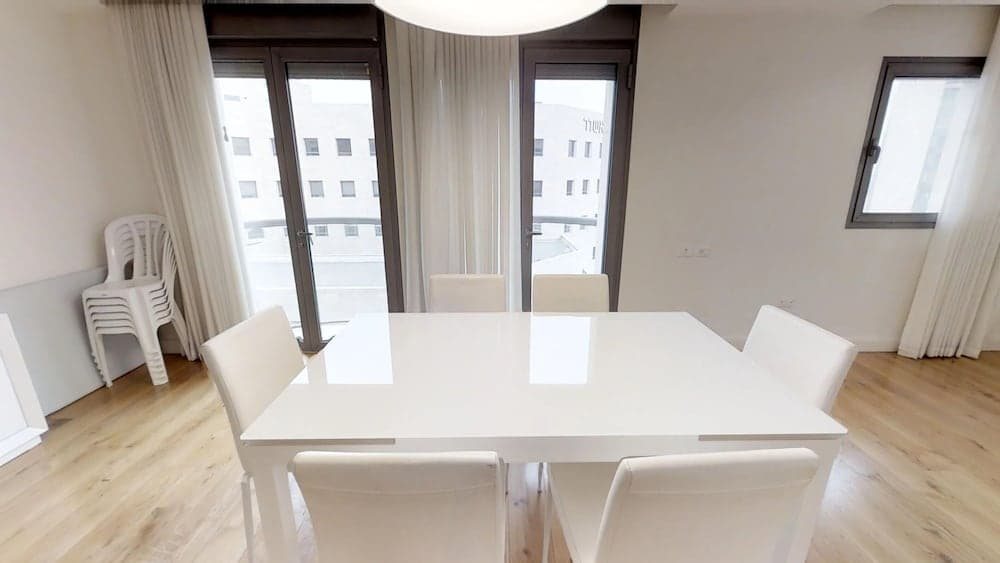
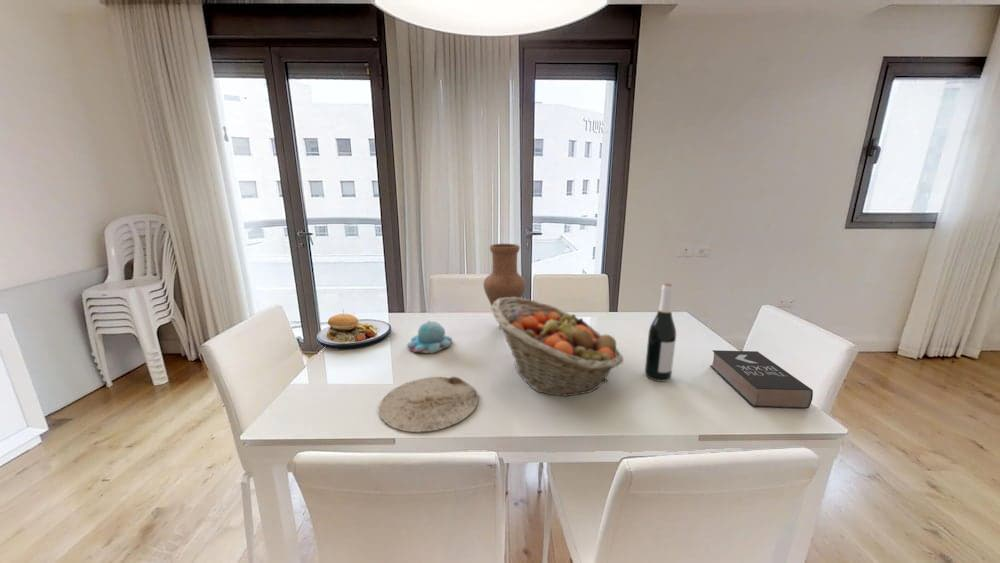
+ plate [378,376,479,433]
+ plate [316,310,392,350]
+ wine bottle [644,282,677,382]
+ vase [482,243,527,328]
+ book [709,349,814,410]
+ fruit basket [490,297,625,397]
+ candle [406,320,453,354]
